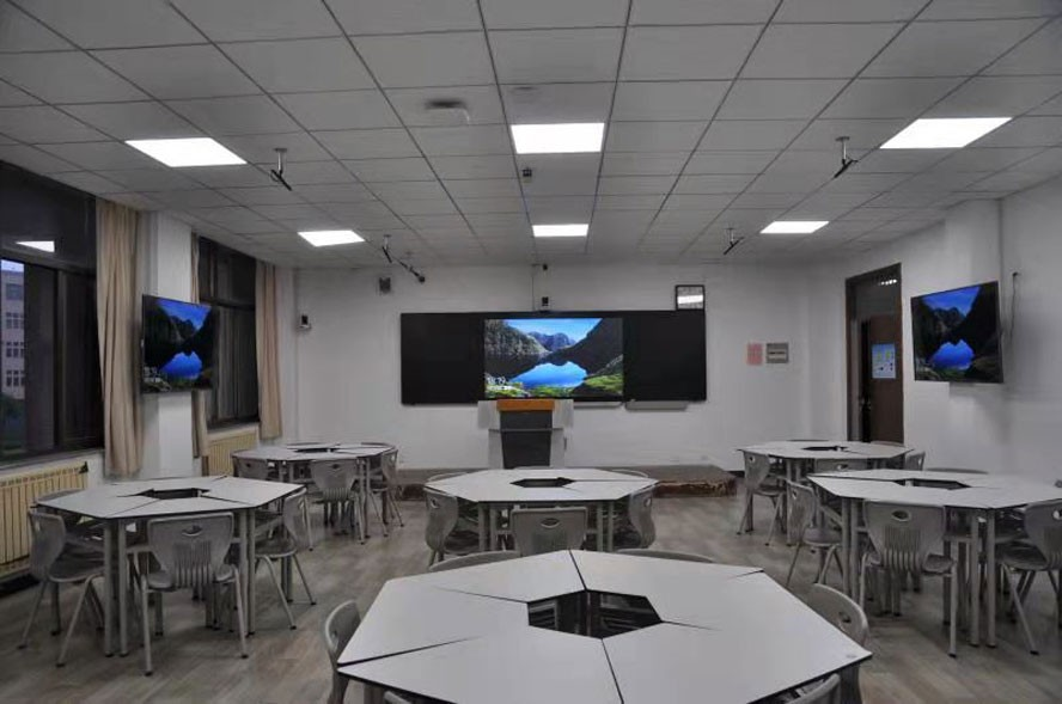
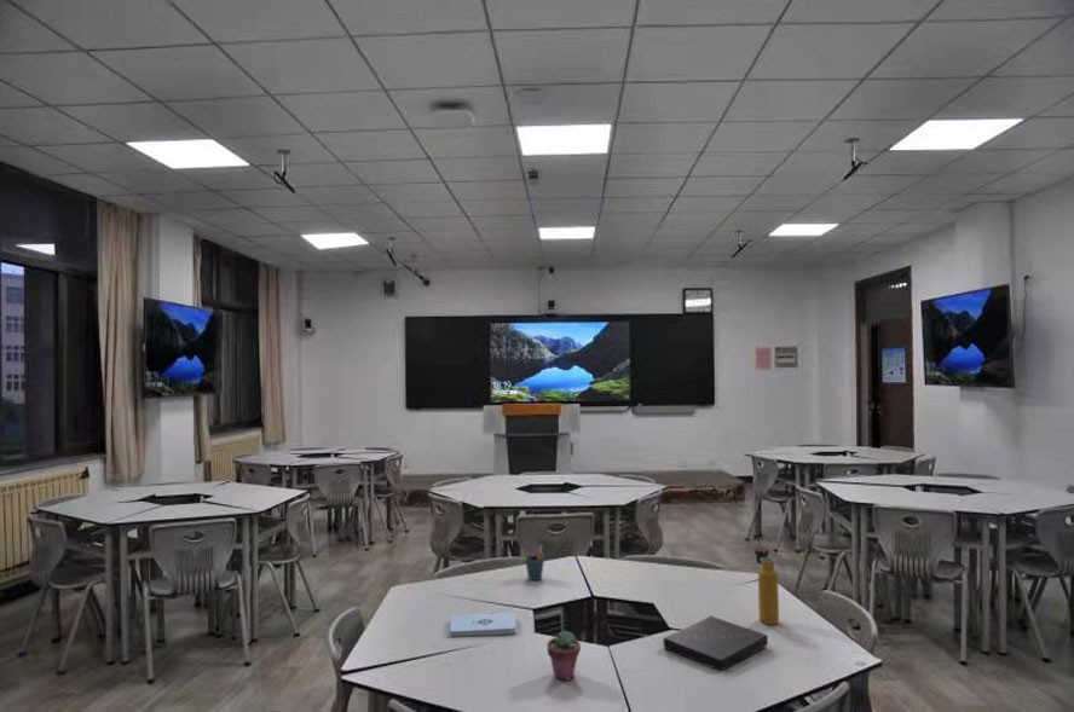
+ pen holder [524,544,545,581]
+ notepad [449,612,518,638]
+ book [663,615,769,672]
+ potted succulent [545,630,582,682]
+ water bottle [753,539,780,625]
